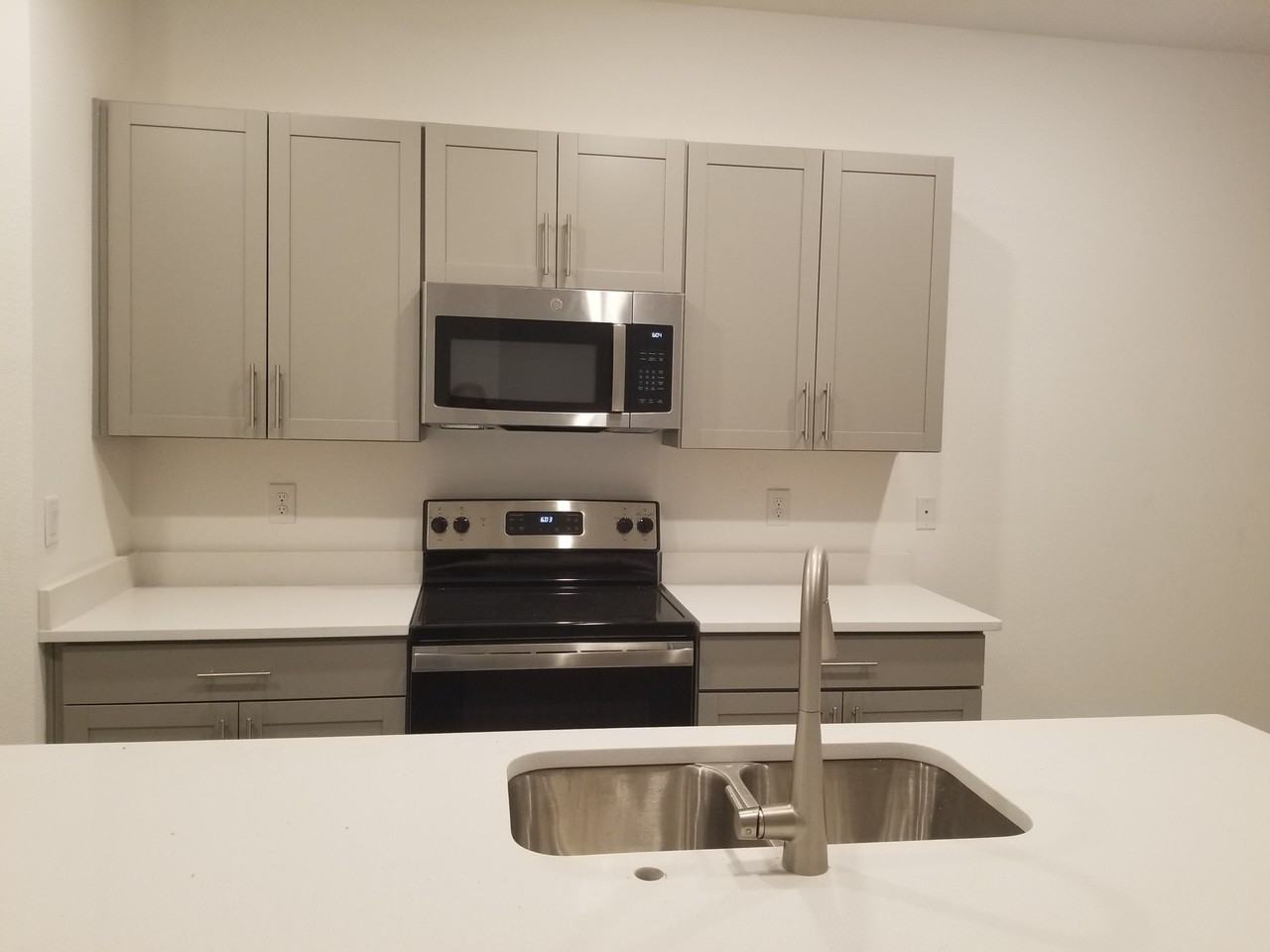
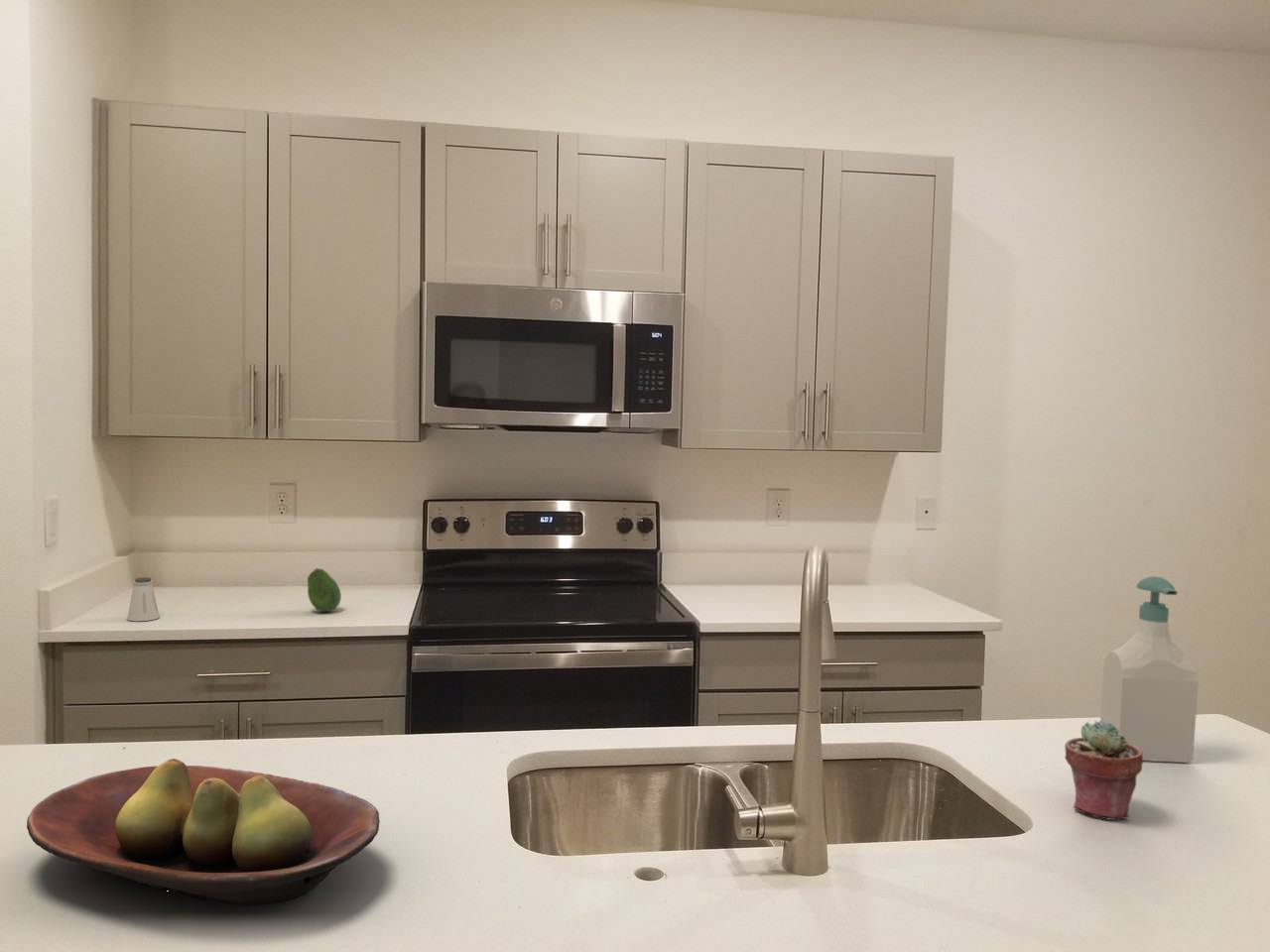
+ saltshaker [126,576,161,622]
+ soap bottle [1099,575,1200,764]
+ fruit [307,567,342,613]
+ fruit bowl [26,758,381,905]
+ potted succulent [1064,720,1144,821]
